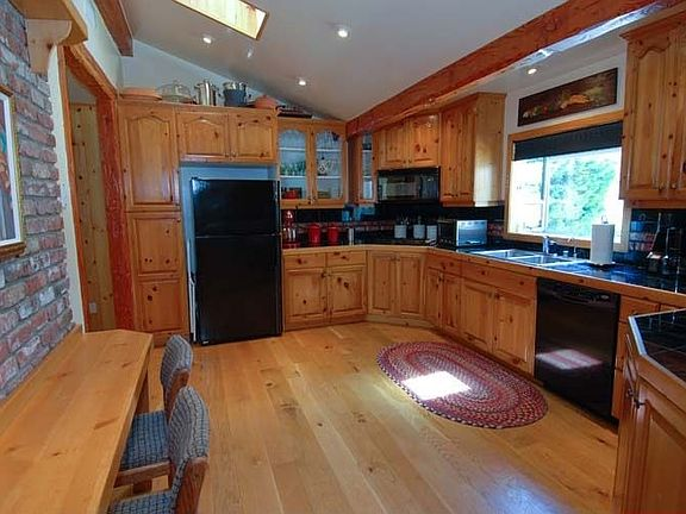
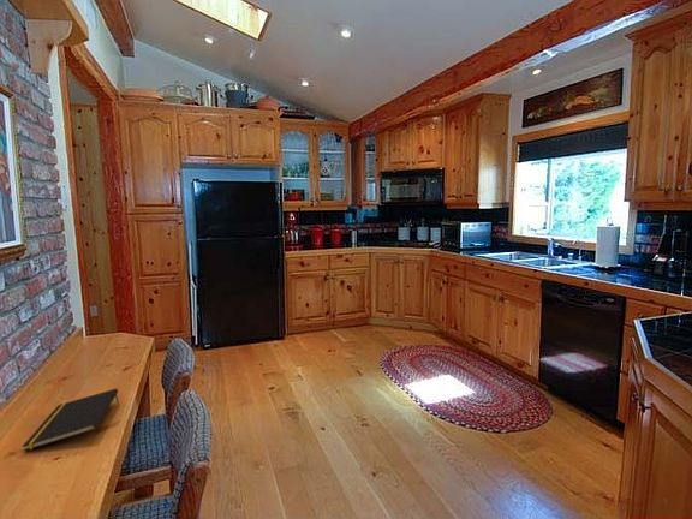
+ notepad [22,388,119,452]
